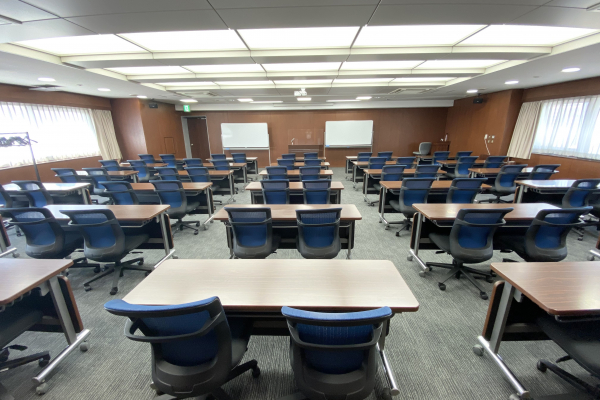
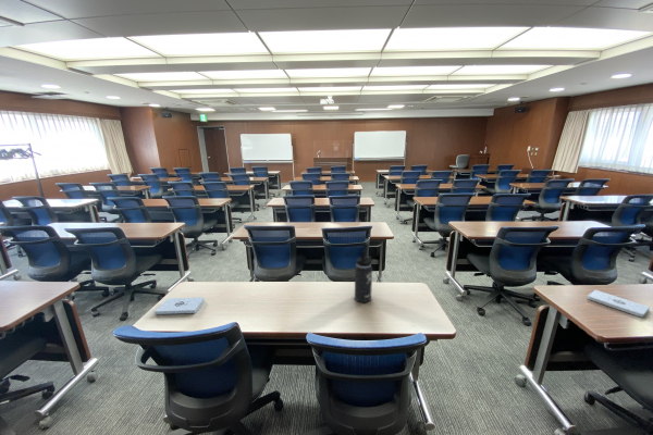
+ notepad [587,289,651,318]
+ notepad [153,296,206,315]
+ thermos bottle [354,251,373,303]
